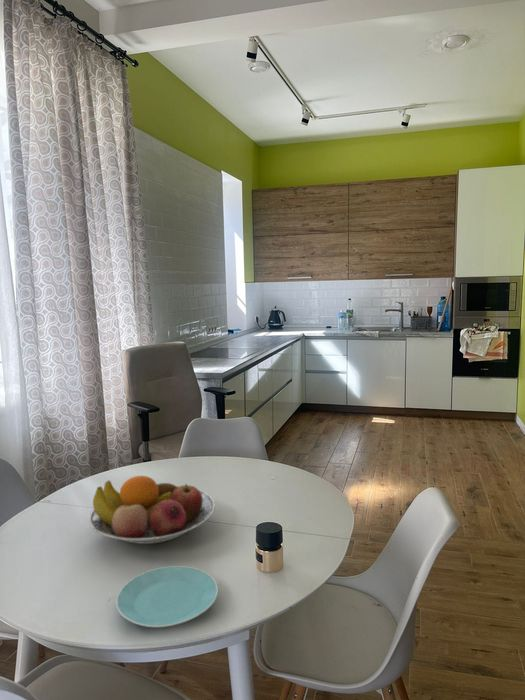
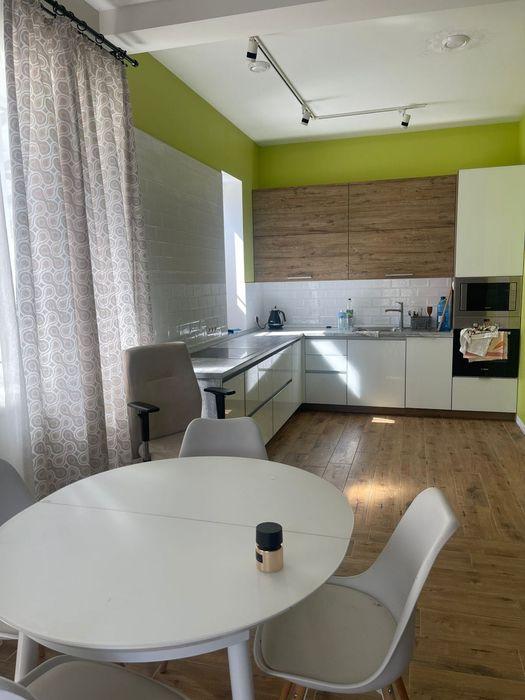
- fruit bowl [88,475,216,545]
- plate [115,565,219,629]
